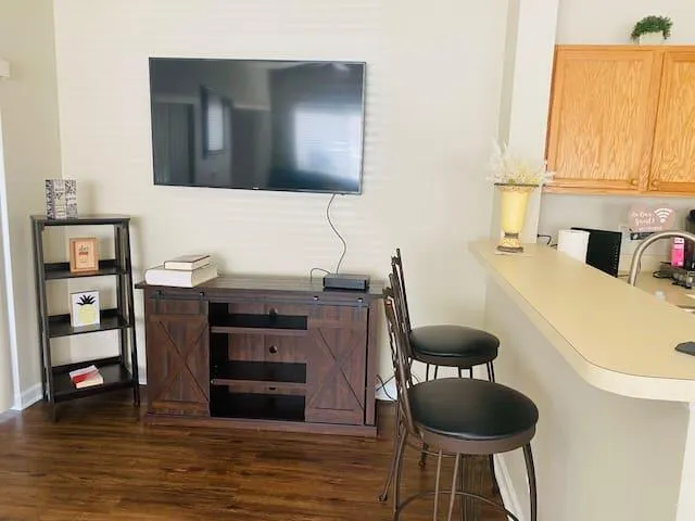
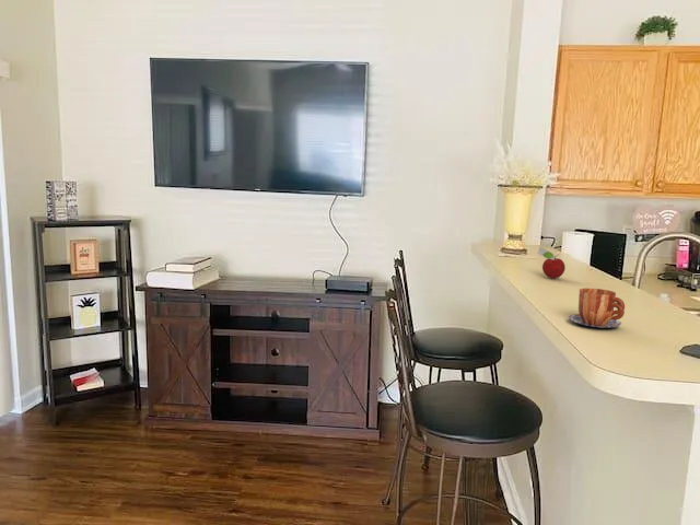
+ mug [568,288,626,328]
+ fruit [536,246,567,279]
